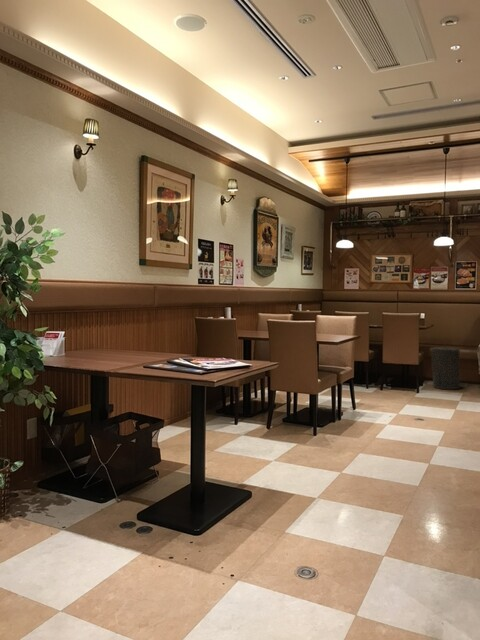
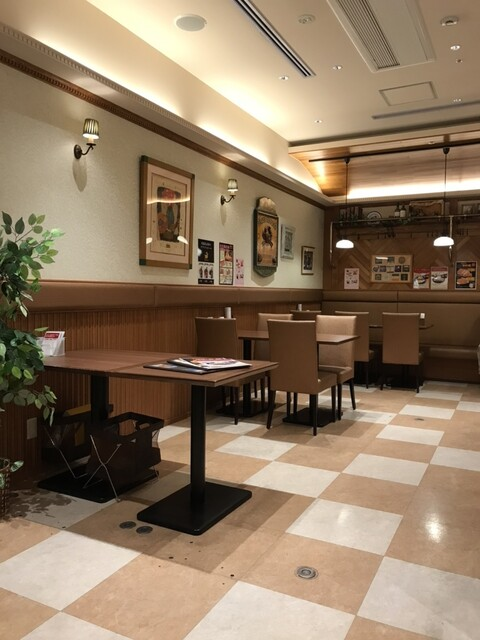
- trash can [431,344,462,391]
